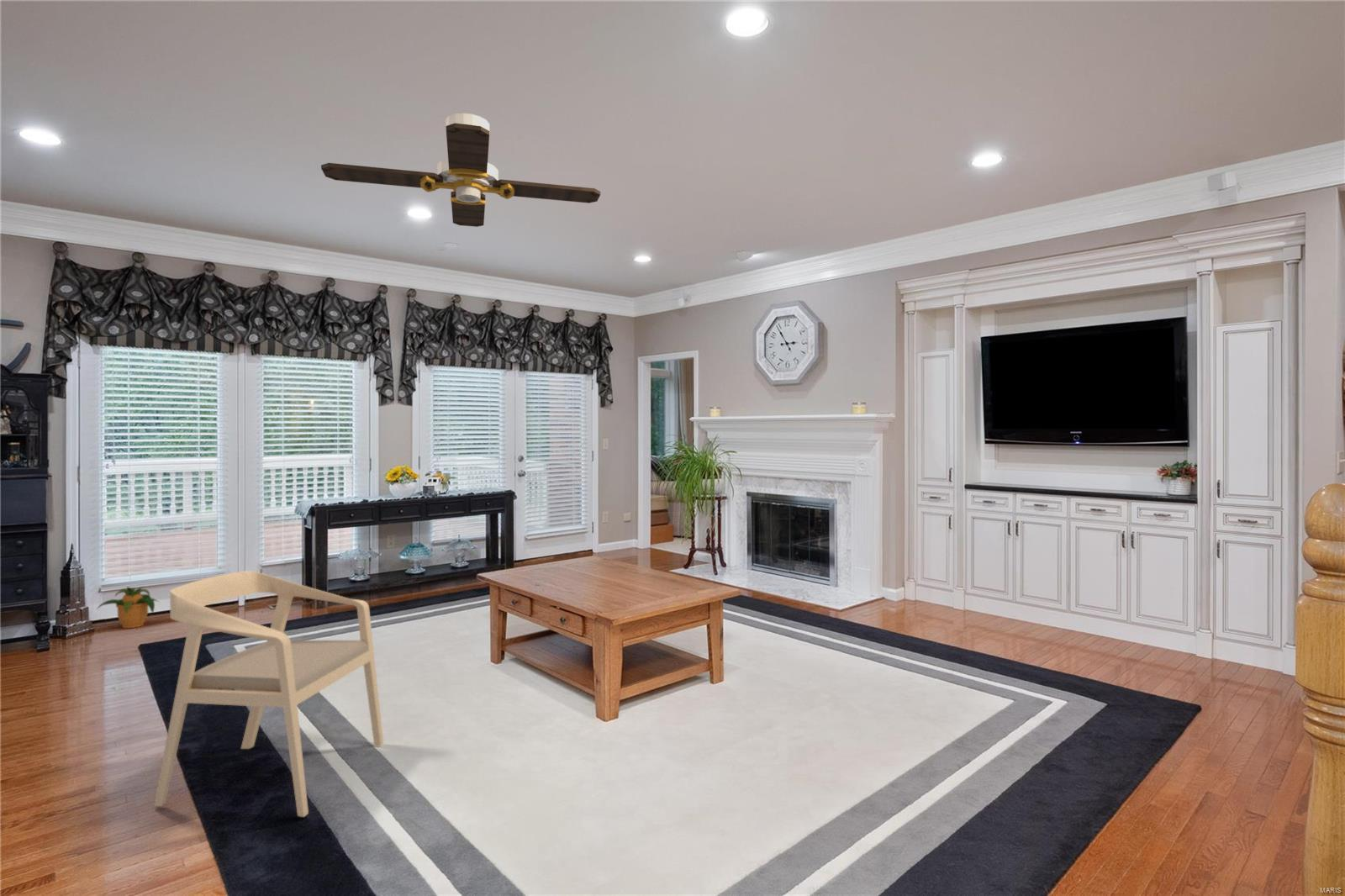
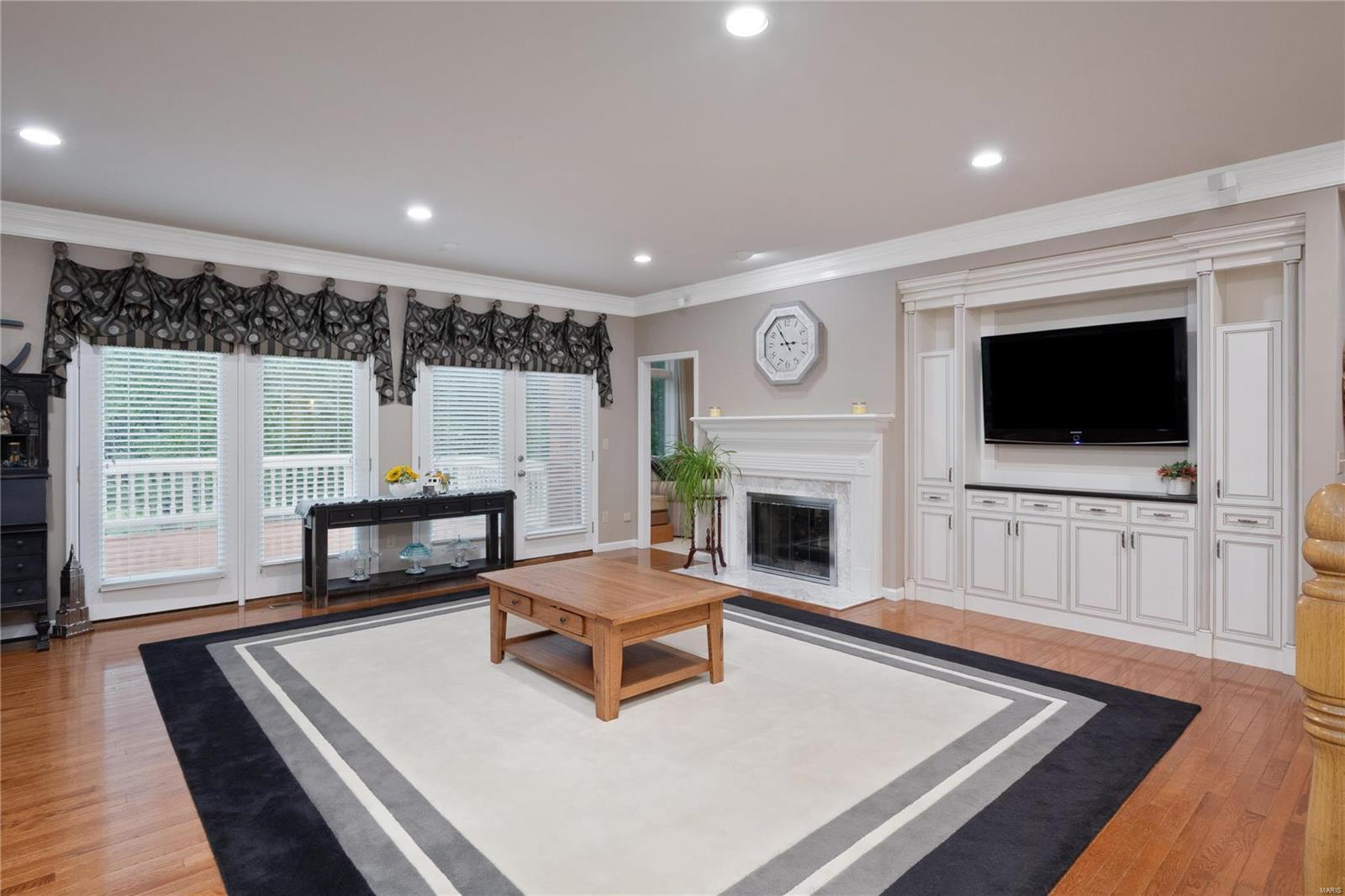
- armchair [153,570,384,818]
- ceiling fan [320,113,601,228]
- potted plant [95,586,160,629]
